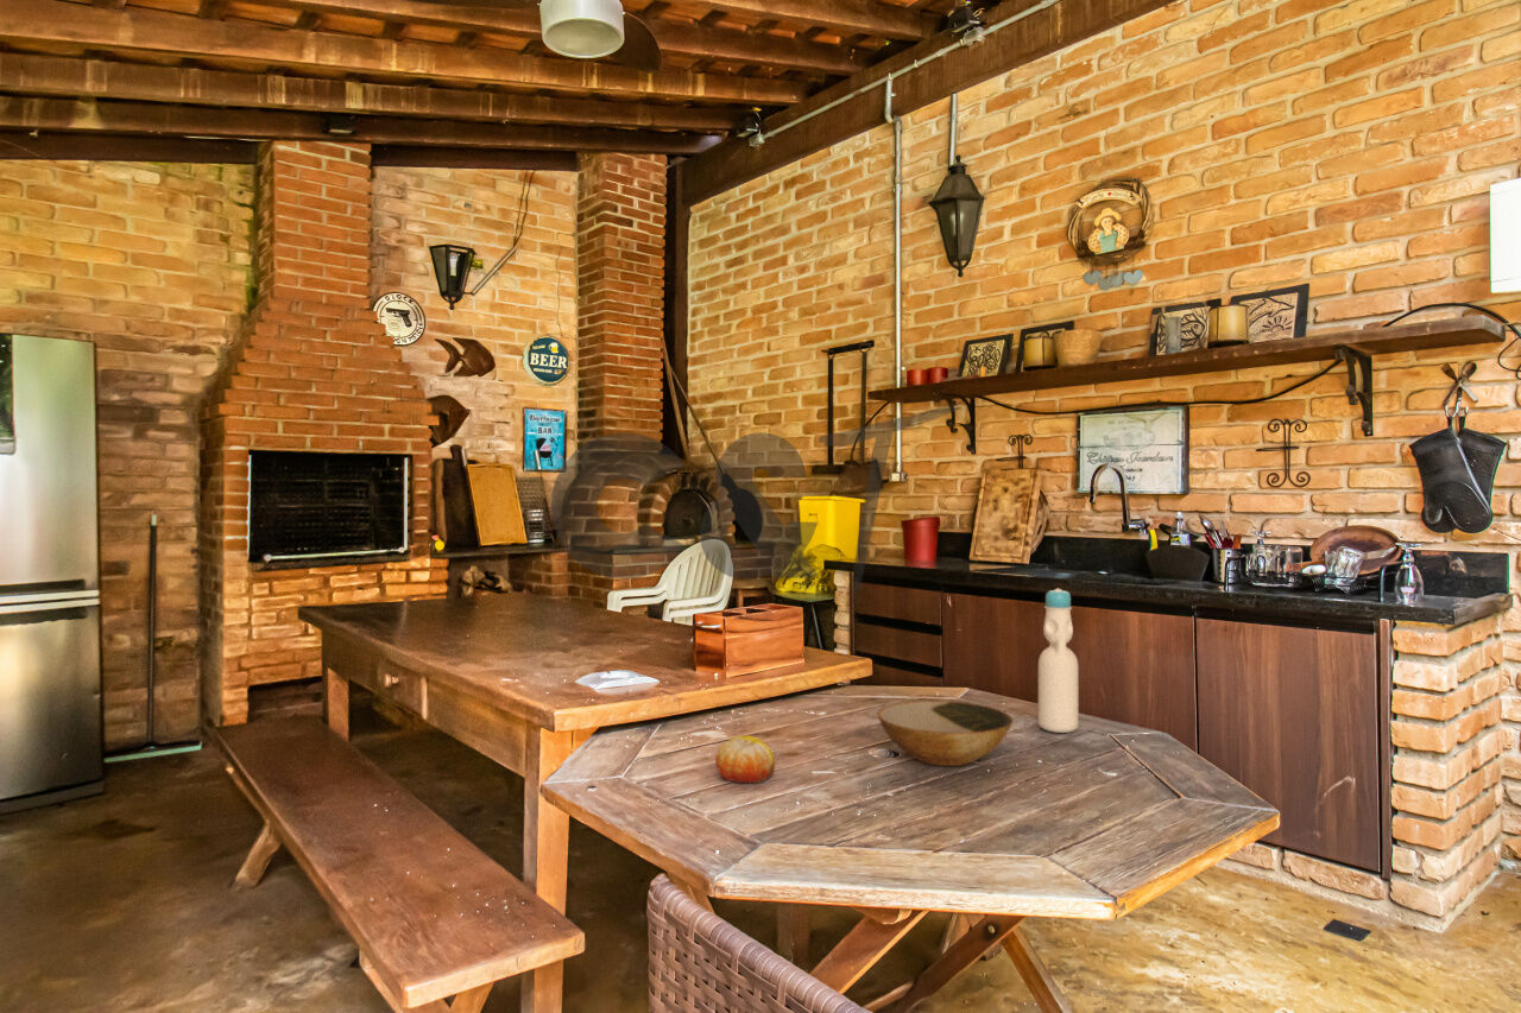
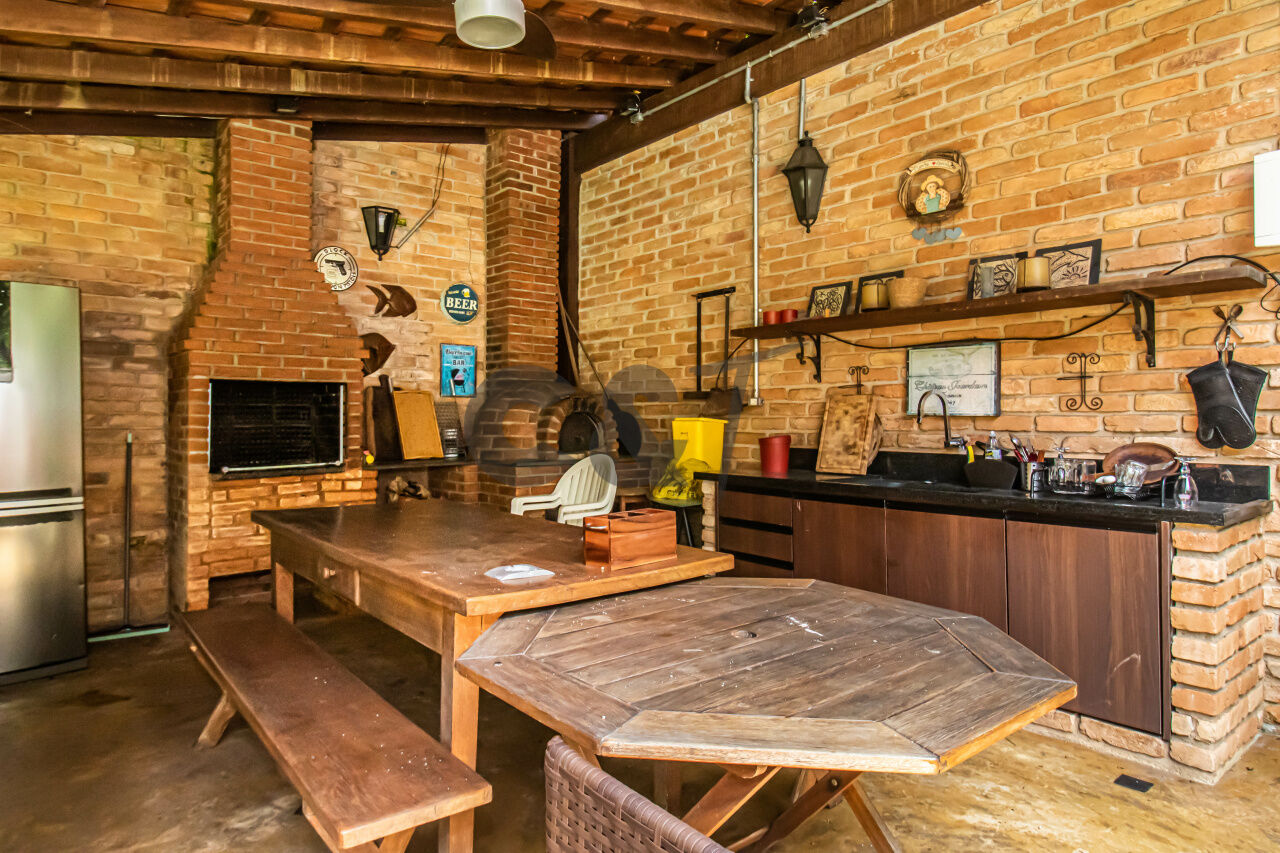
- bowl [876,699,1014,767]
- fruit [714,734,776,784]
- bottle [1037,588,1079,734]
